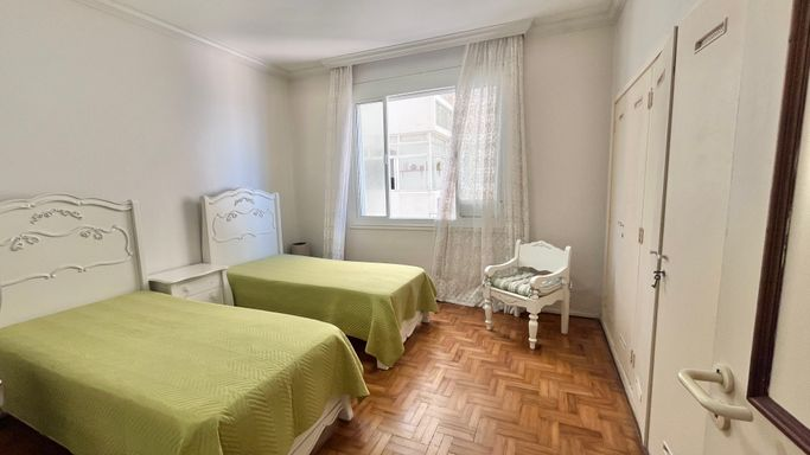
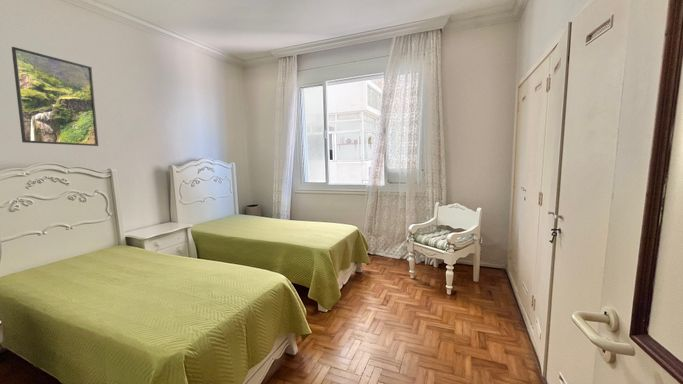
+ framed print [11,46,99,147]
